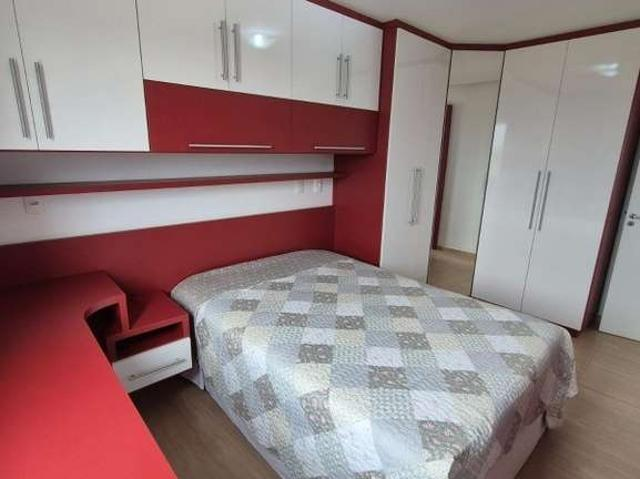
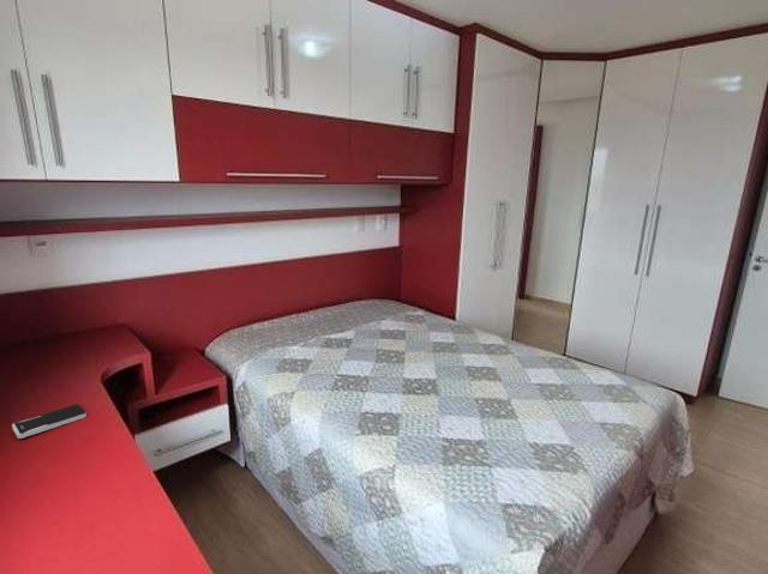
+ smartphone [11,403,88,440]
